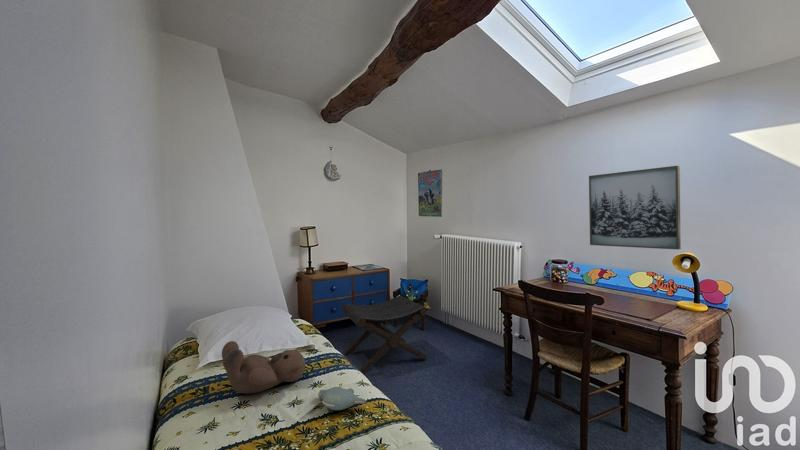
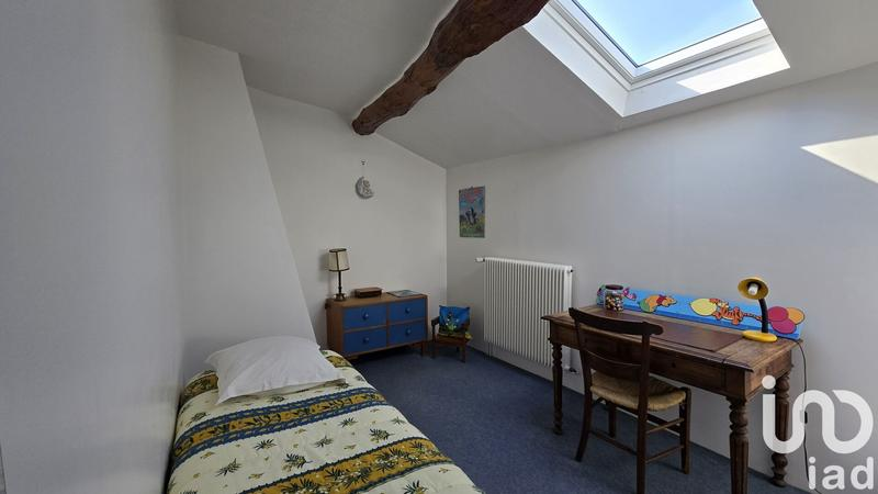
- plush toy [317,386,367,411]
- footstool [340,295,428,375]
- wall art [588,165,682,250]
- teddy bear [221,340,306,395]
